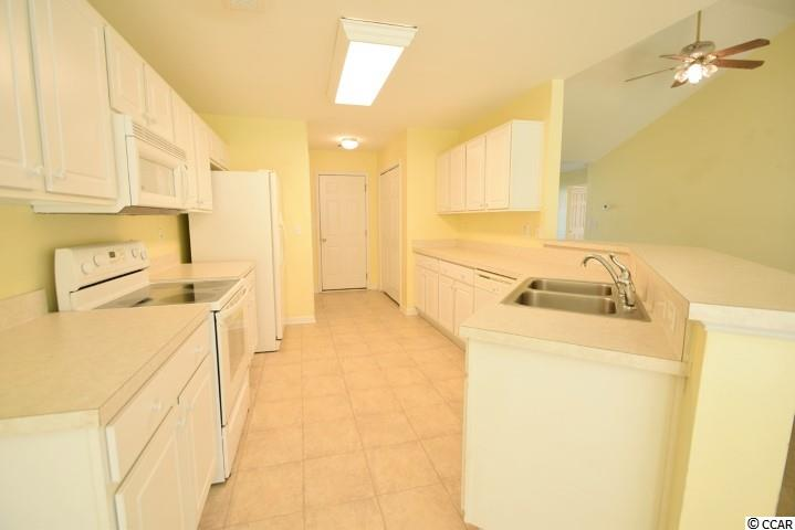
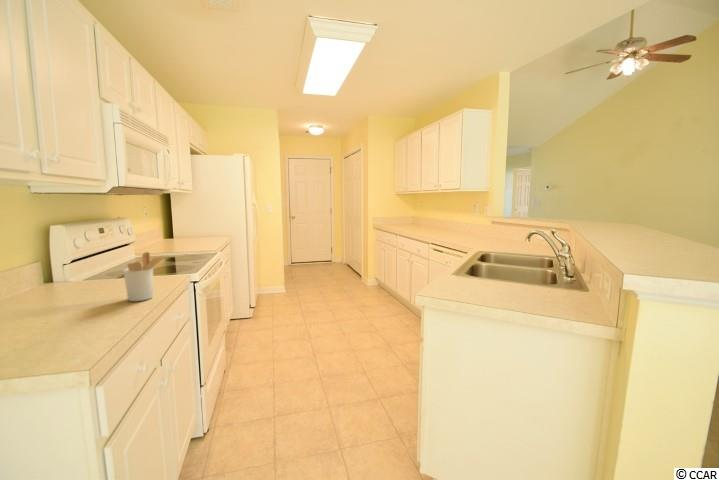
+ utensil holder [122,251,168,302]
